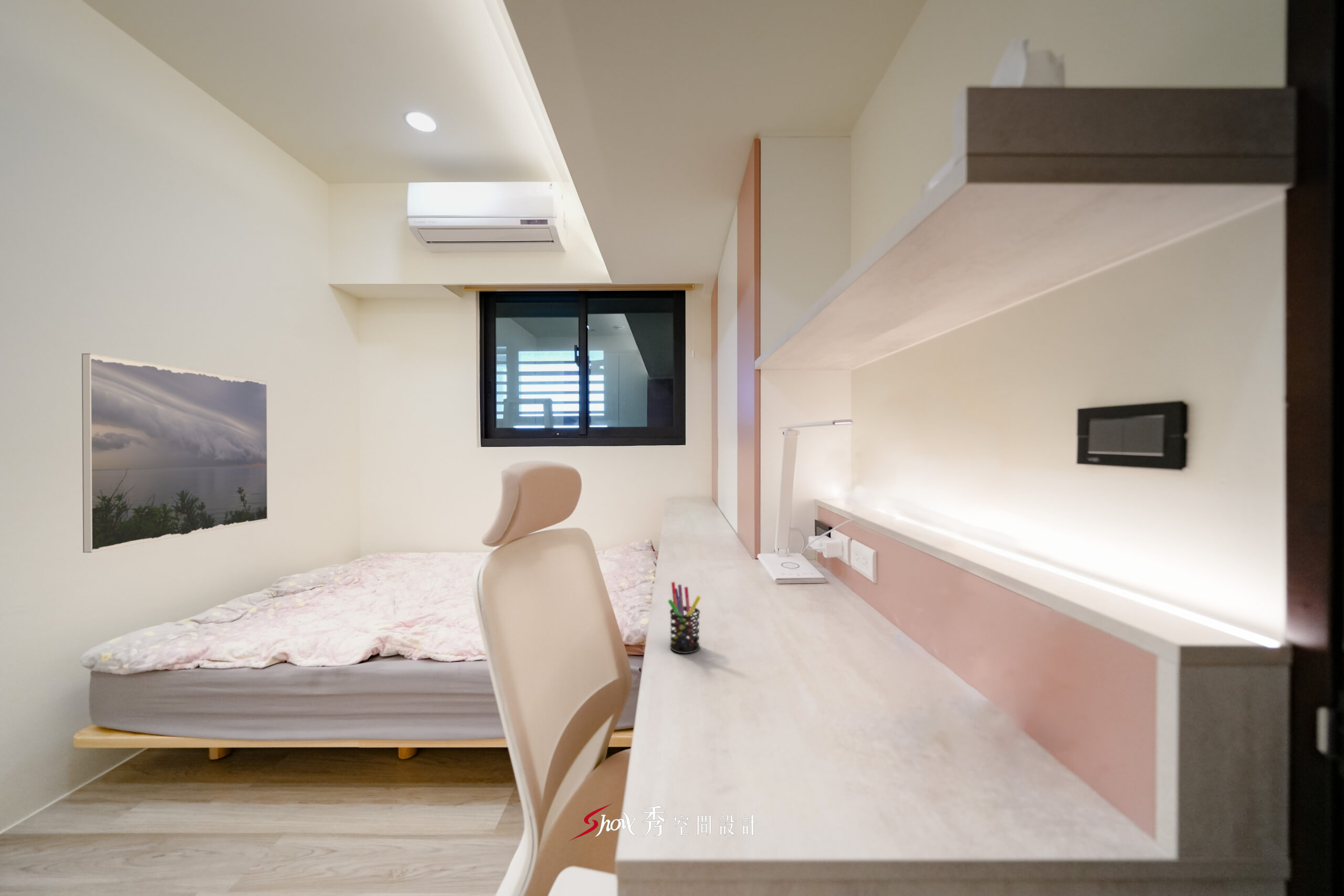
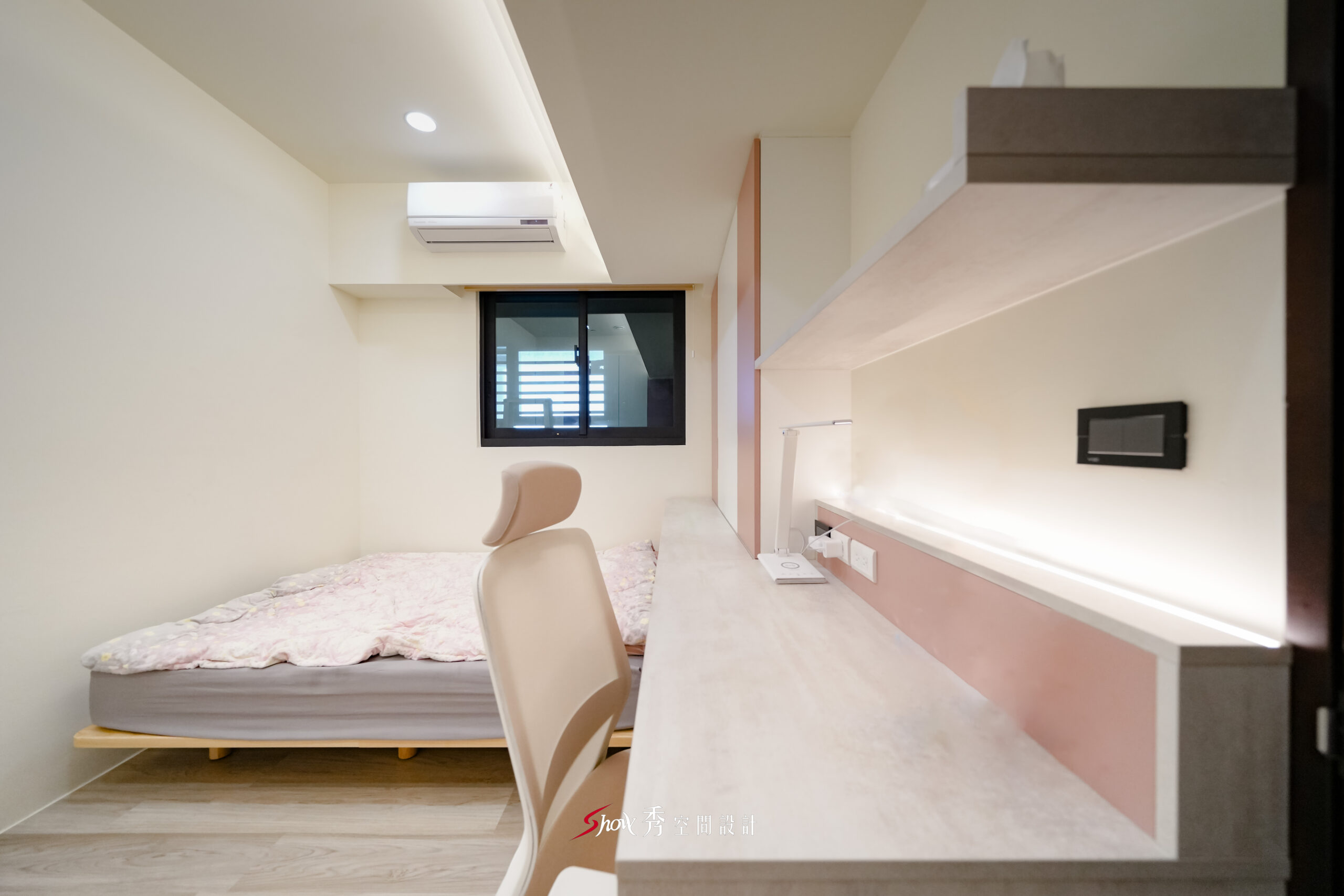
- pen holder [668,582,701,654]
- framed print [81,353,268,553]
